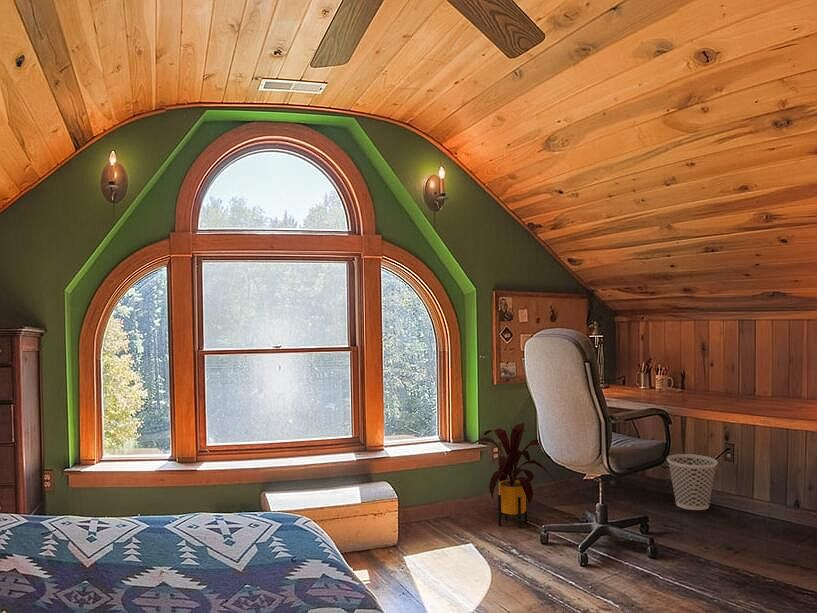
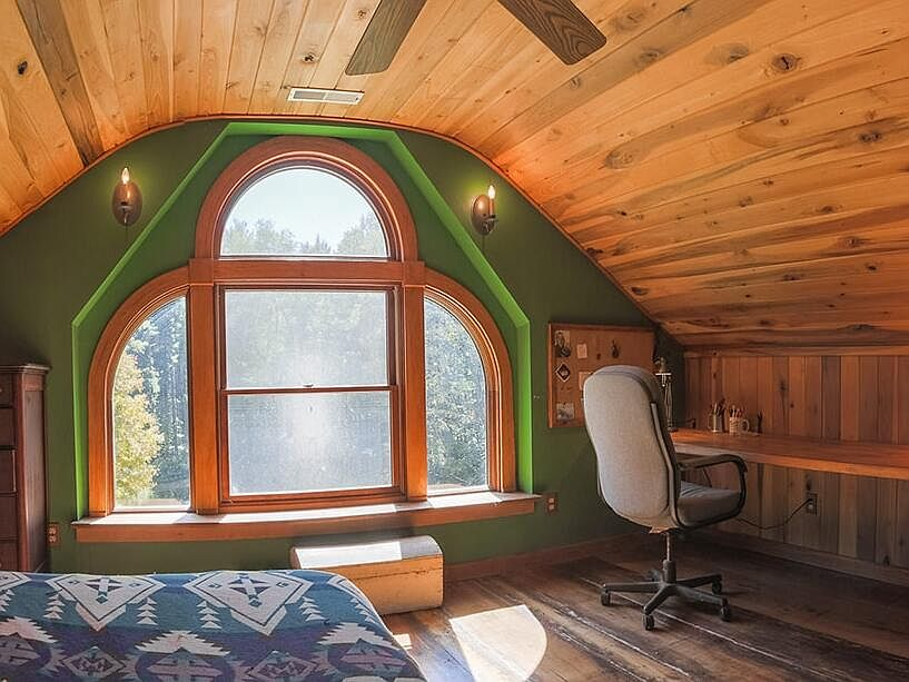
- house plant [469,422,558,529]
- wastebasket [666,453,719,511]
